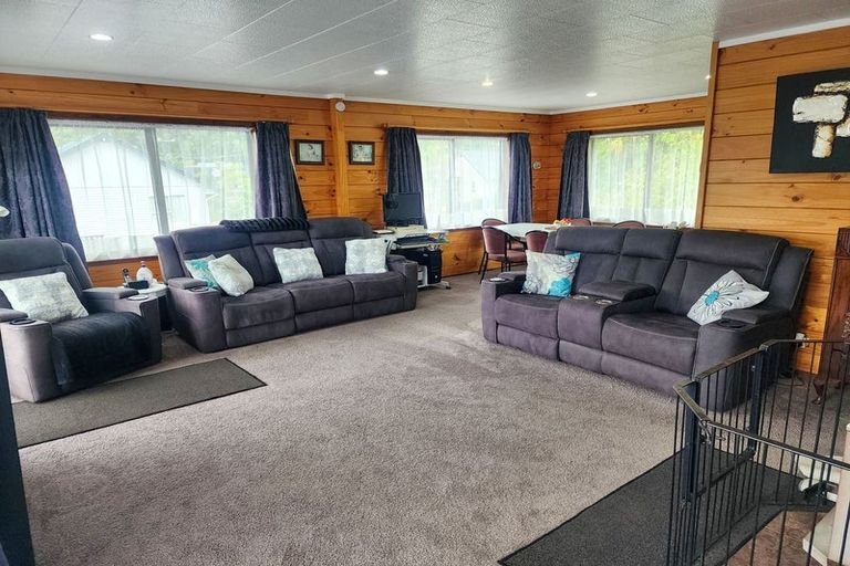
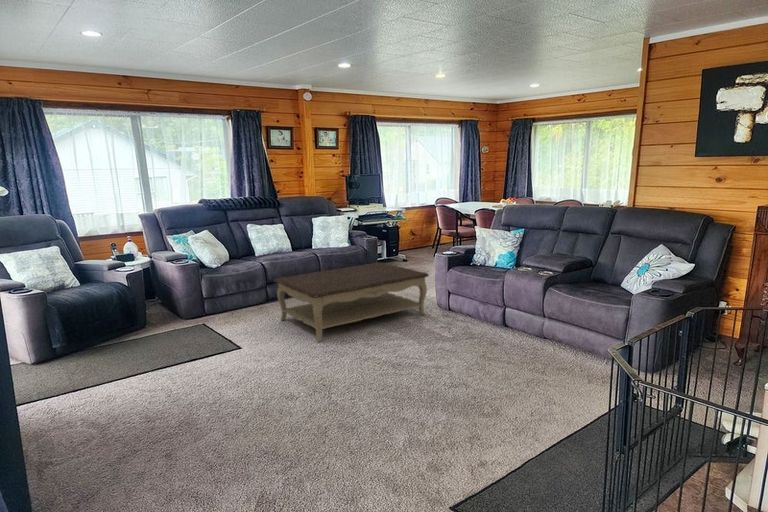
+ coffee table [273,261,430,342]
